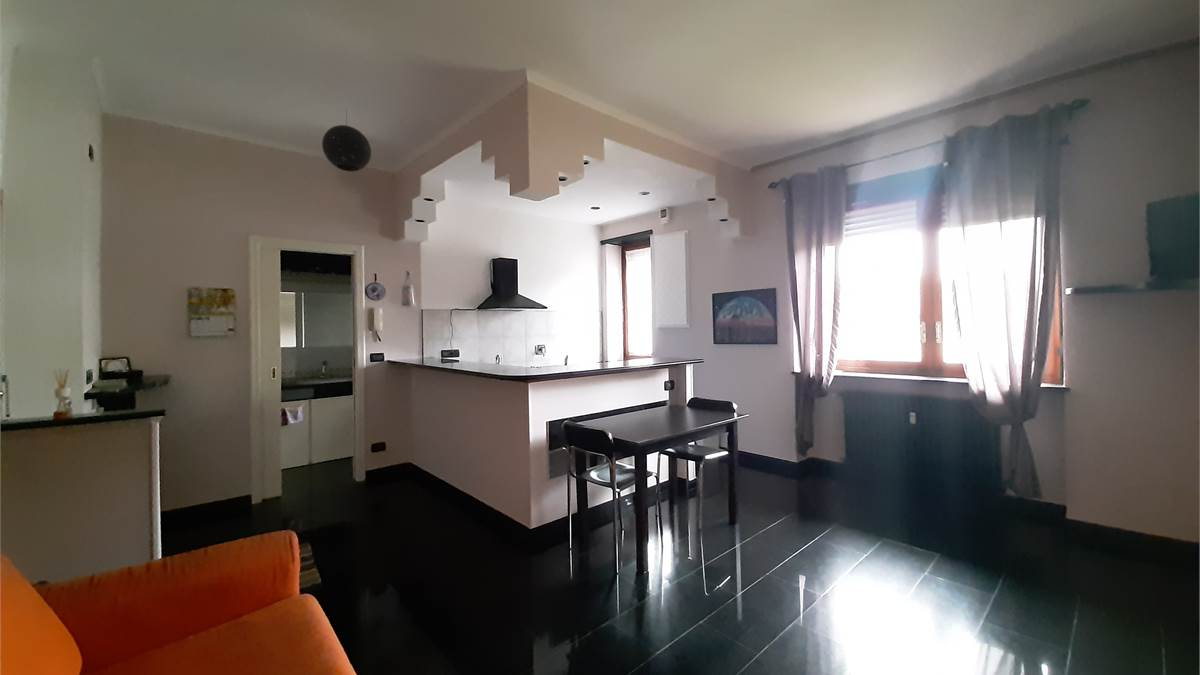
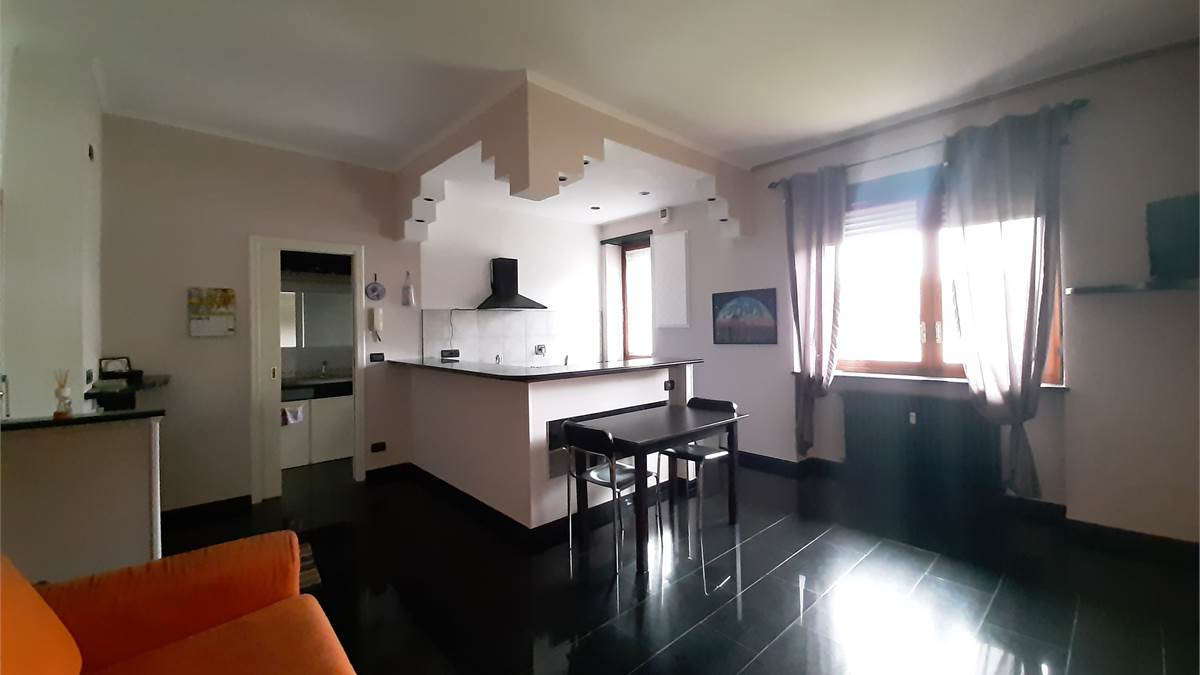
- pendant light [321,109,372,172]
